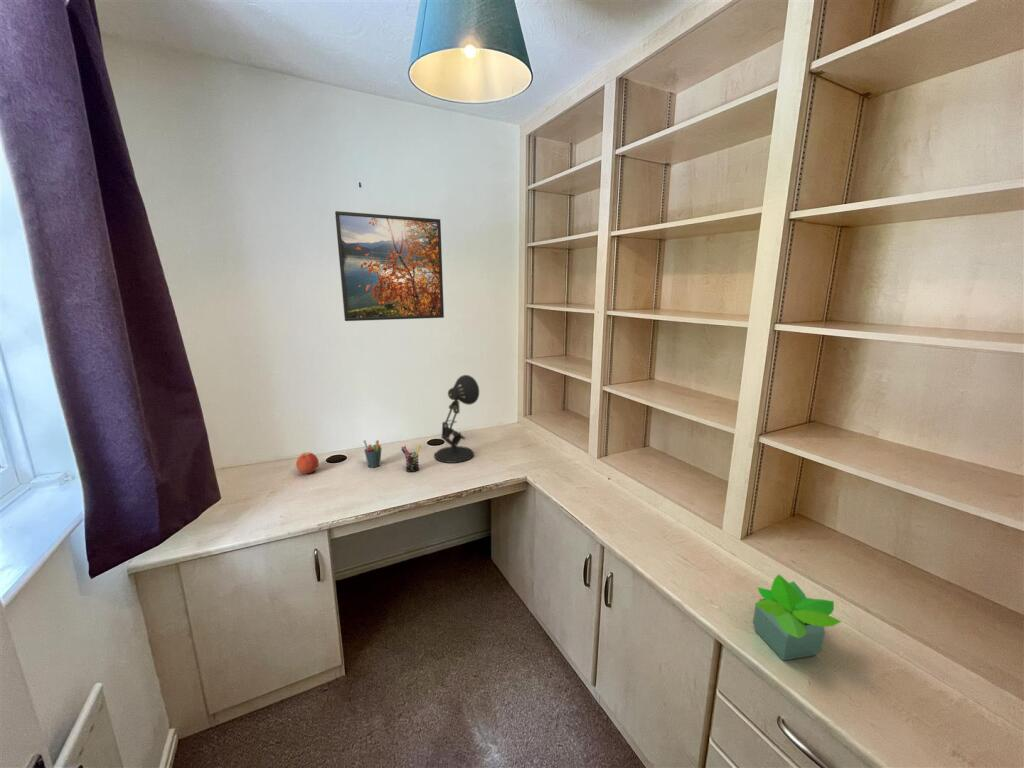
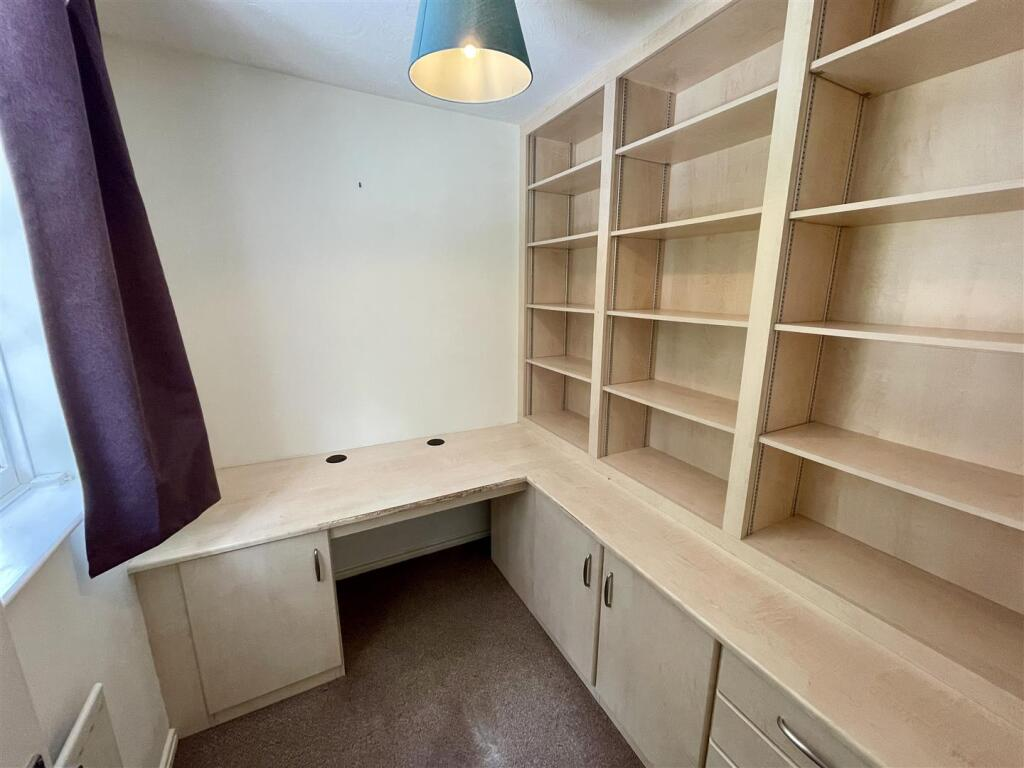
- apple [295,451,320,475]
- pen holder [400,445,421,473]
- desk lamp [433,374,480,464]
- potted plant [752,573,842,662]
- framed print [334,210,445,322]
- pen holder [363,439,383,468]
